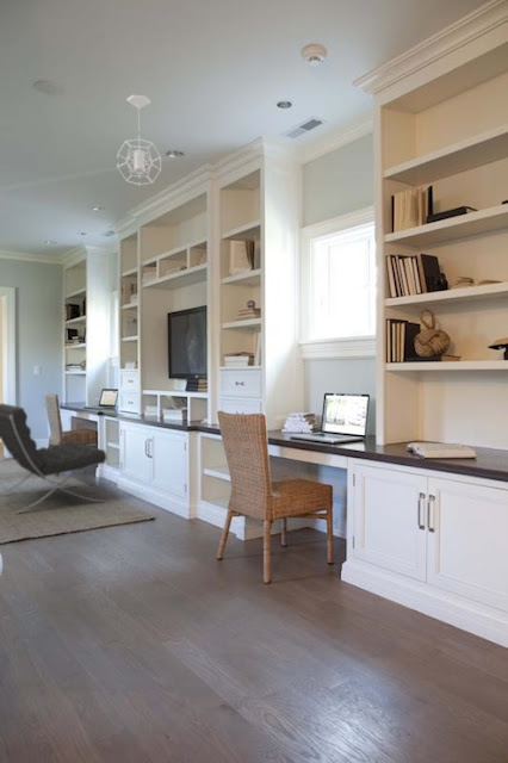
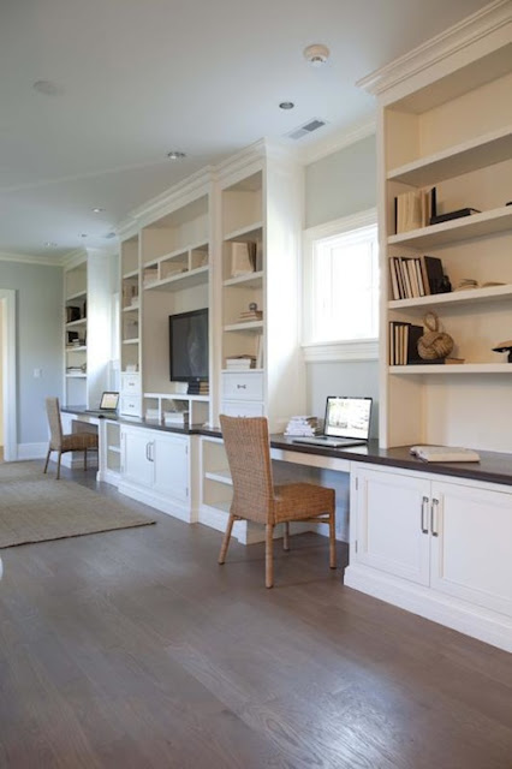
- lounge chair [0,402,109,516]
- pendant light [116,94,162,186]
